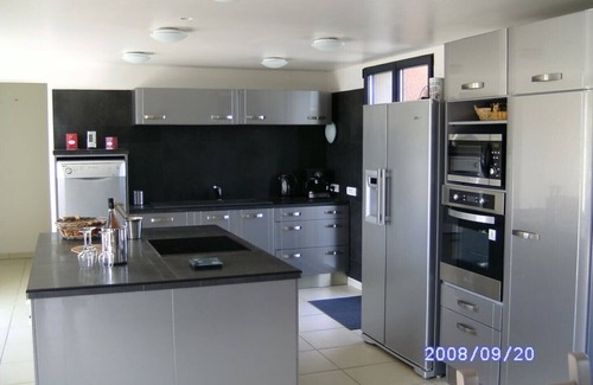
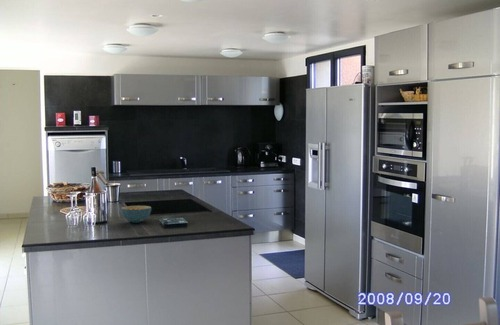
+ cereal bowl [120,205,152,224]
